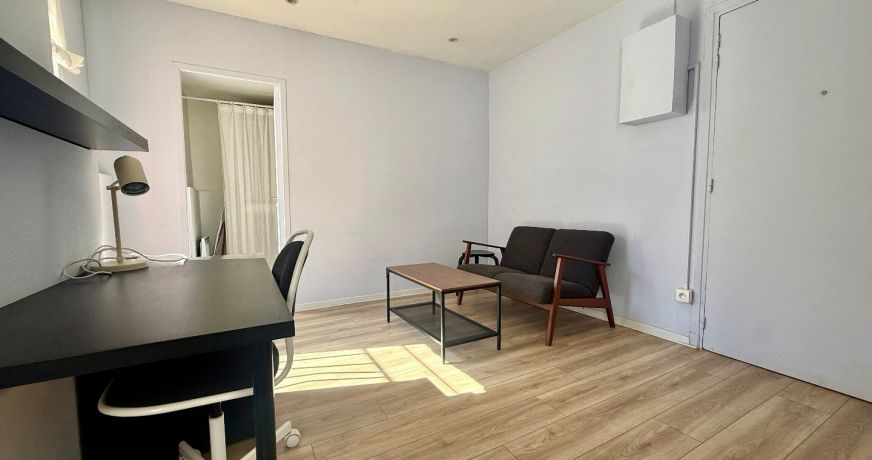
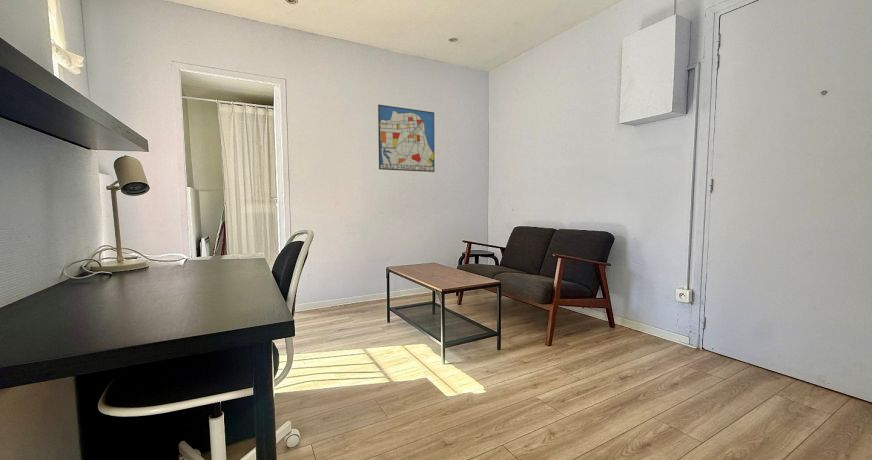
+ wall art [377,104,435,173]
